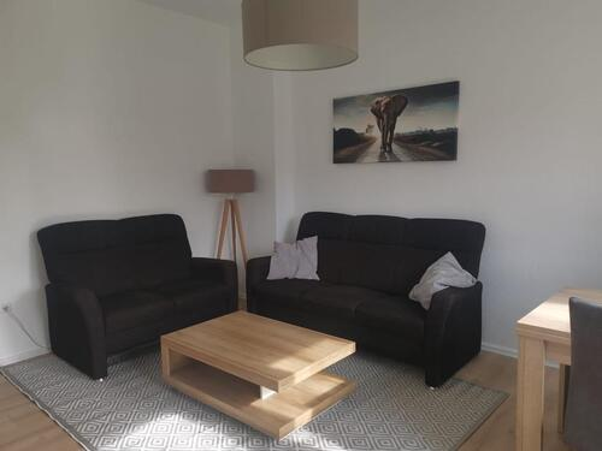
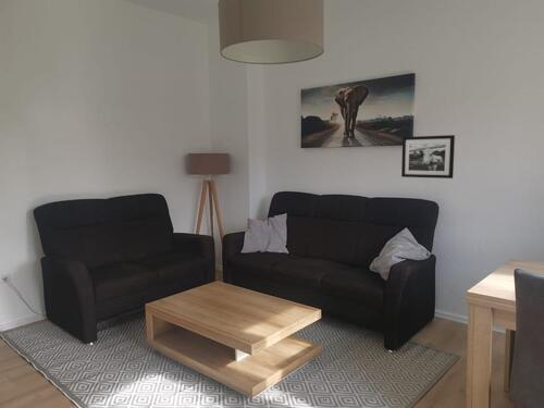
+ picture frame [400,134,456,180]
